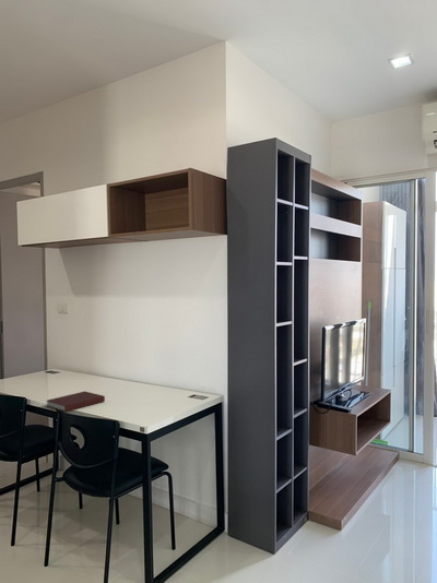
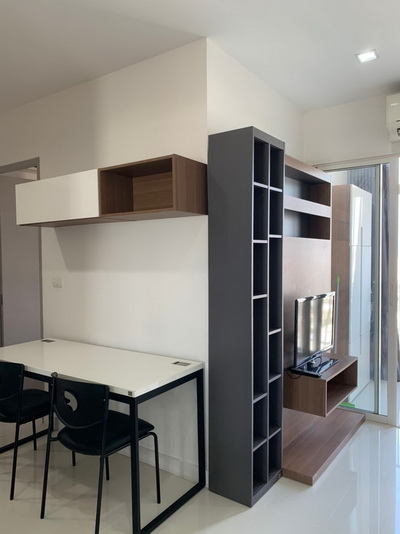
- notebook [45,390,106,413]
